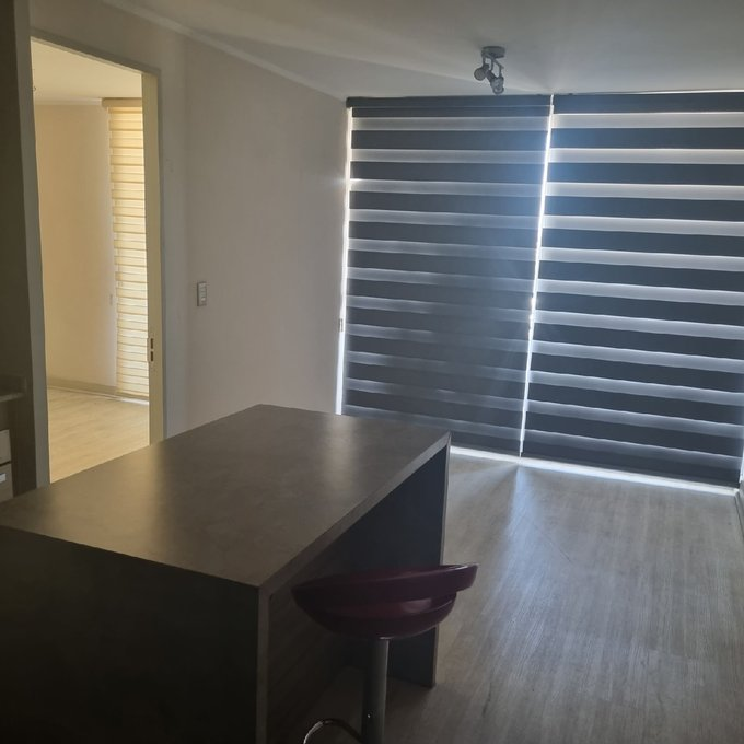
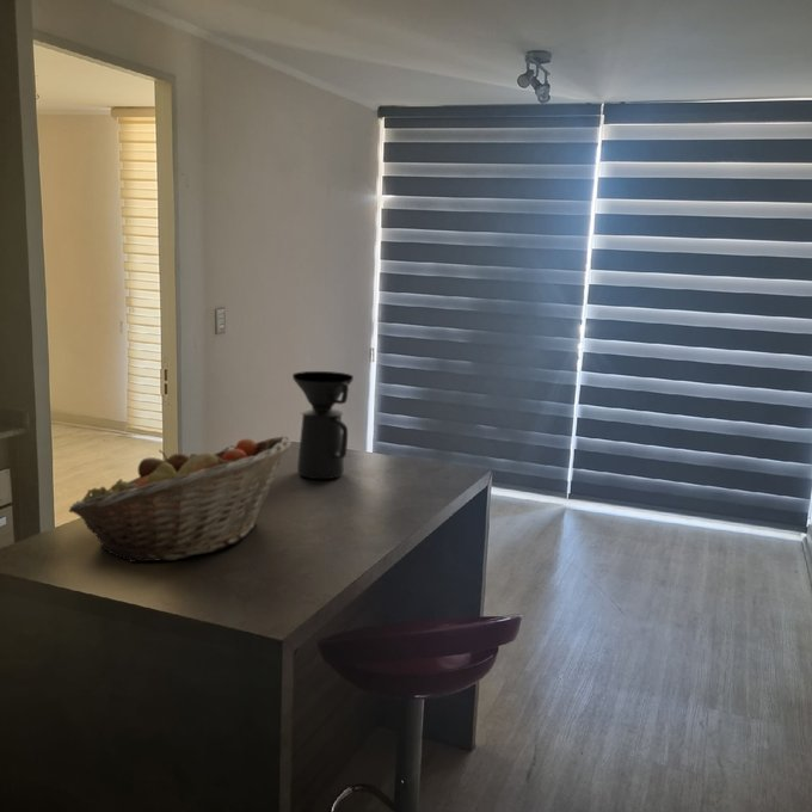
+ fruit basket [67,435,293,564]
+ coffee maker [291,370,355,480]
